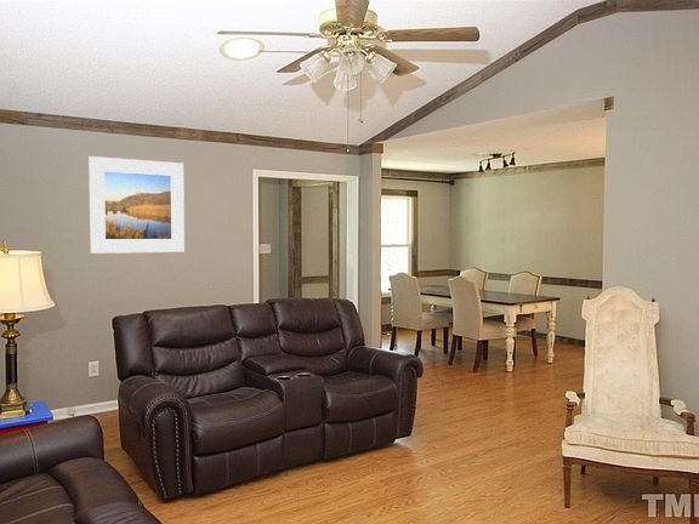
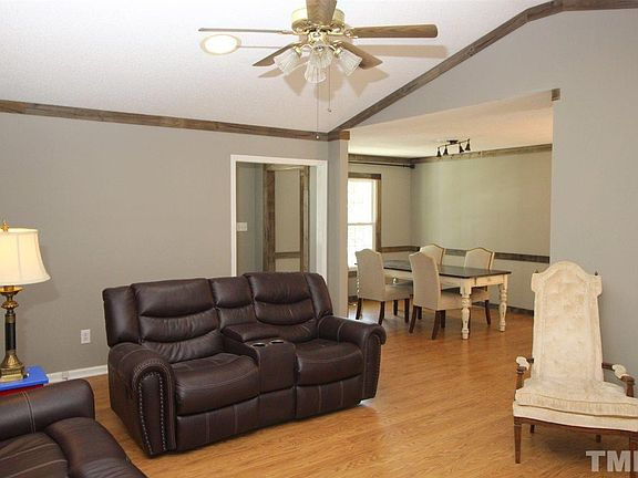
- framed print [87,155,186,255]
